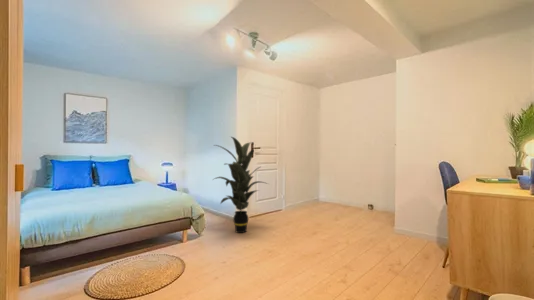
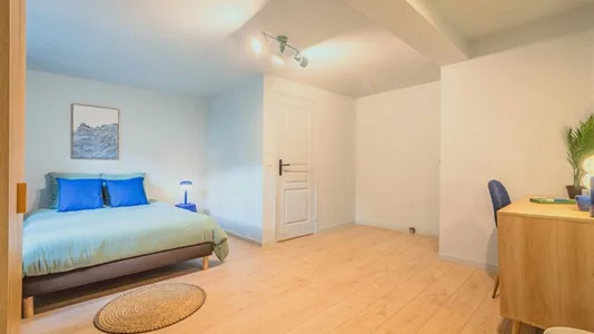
- indoor plant [213,135,269,234]
